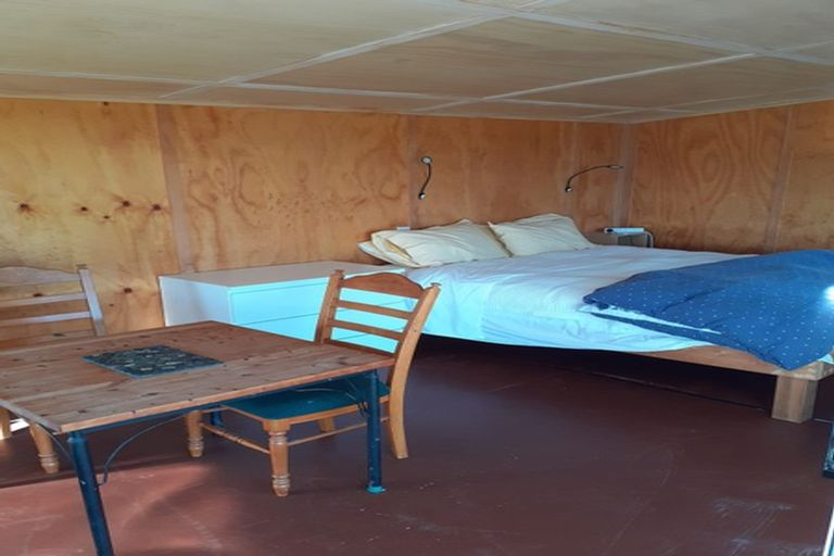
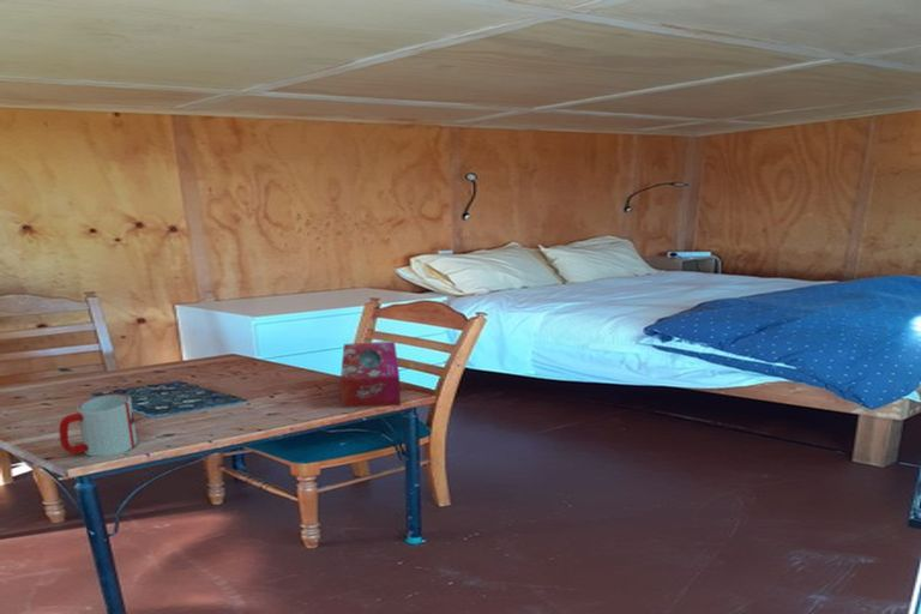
+ mug [58,392,138,458]
+ tissue box [339,341,402,409]
